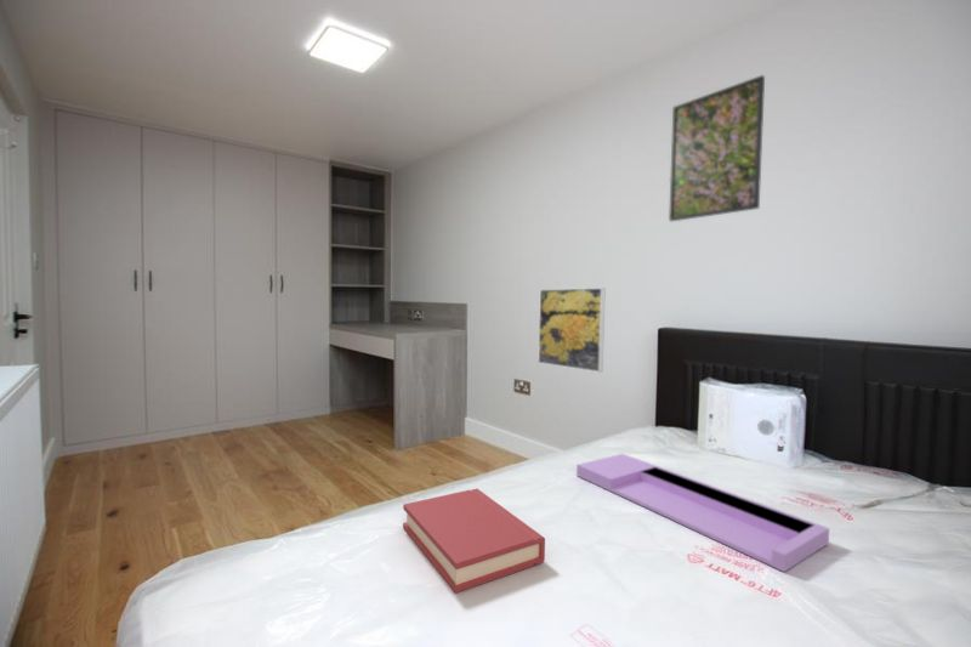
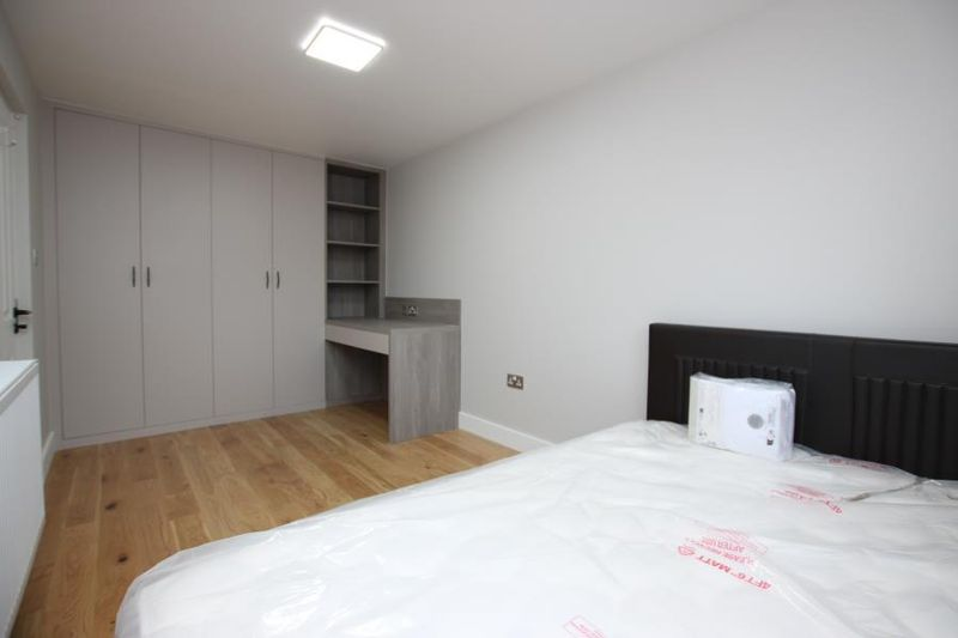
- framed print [668,74,766,222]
- tray [575,453,830,573]
- hardback book [402,488,546,594]
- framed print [538,286,607,374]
